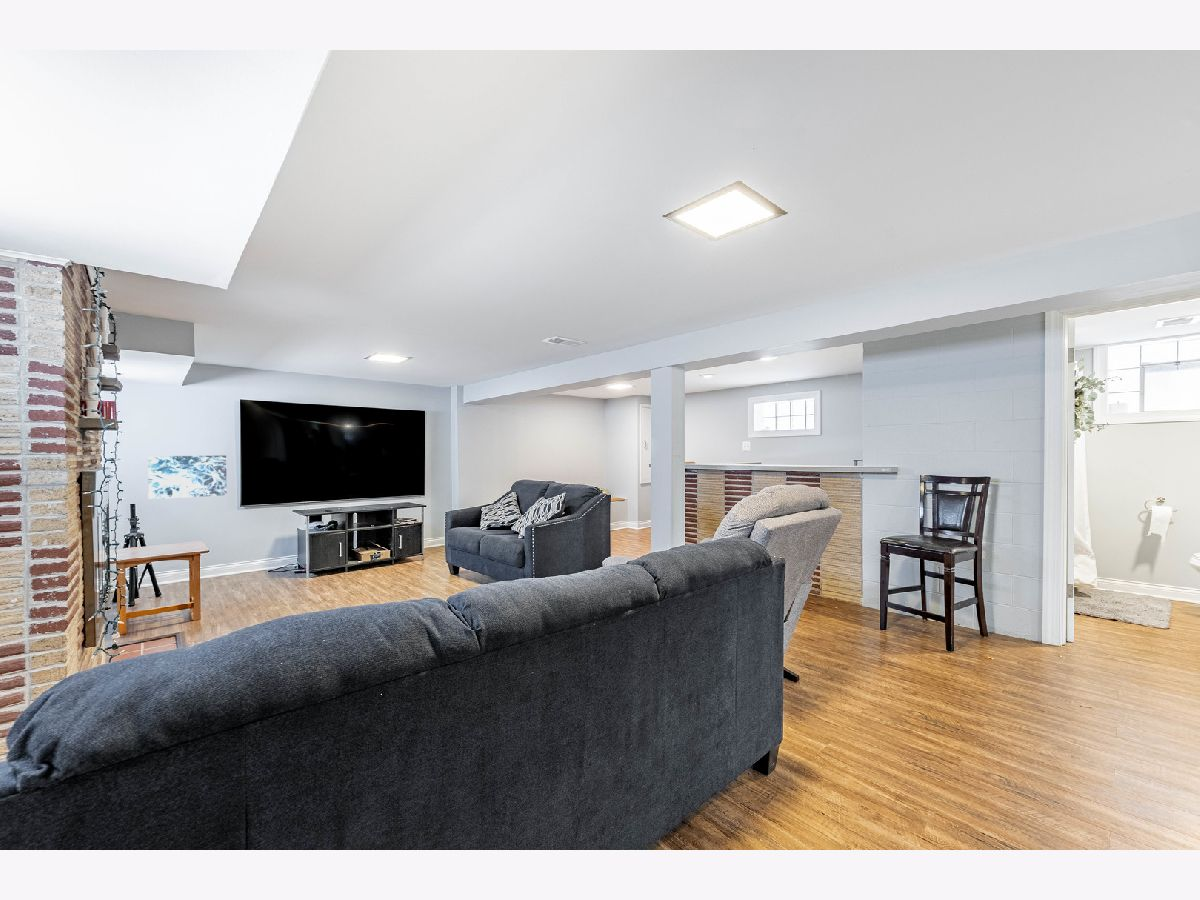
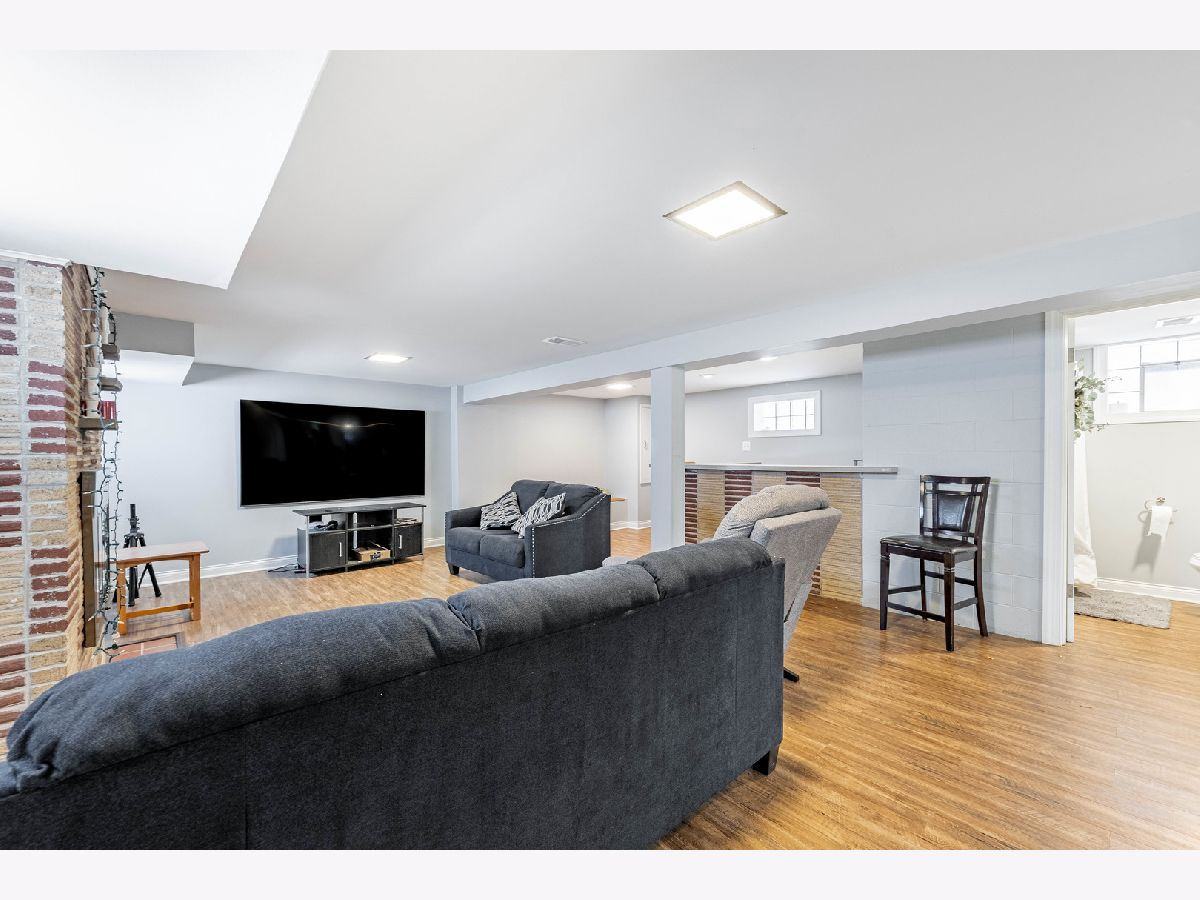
- wall art [147,454,228,500]
